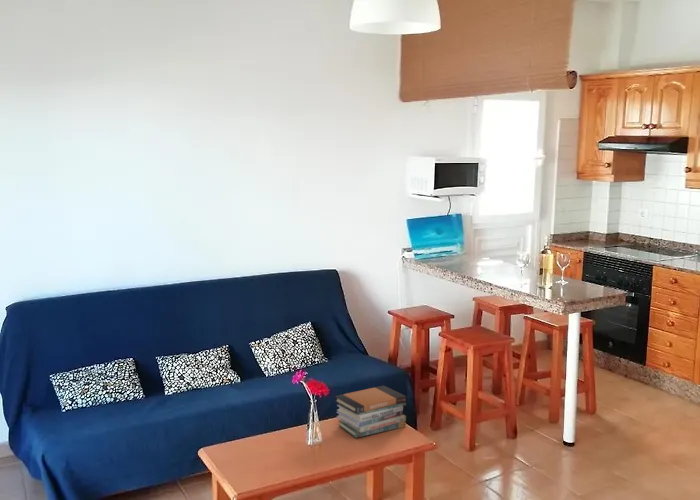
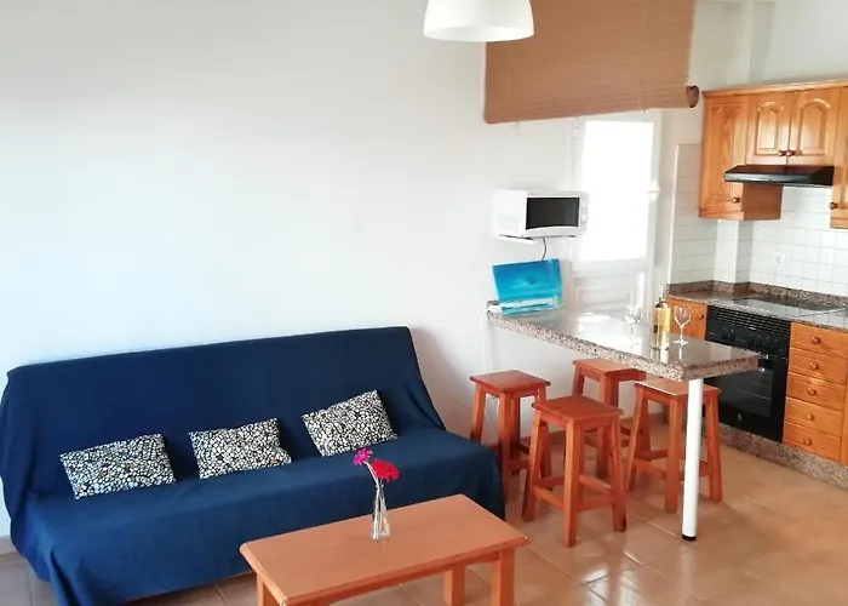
- book stack [334,385,407,439]
